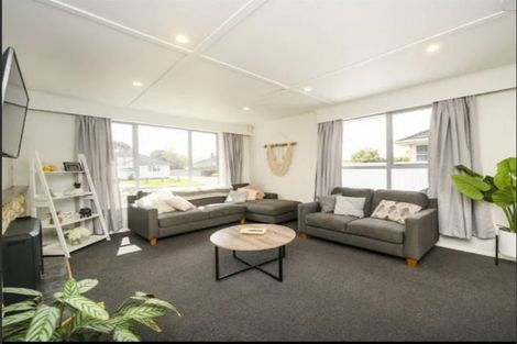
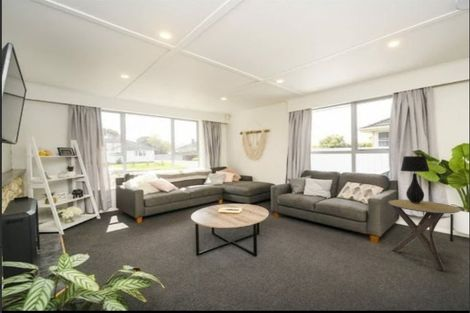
+ side table [388,199,461,271]
+ table lamp [400,155,430,203]
